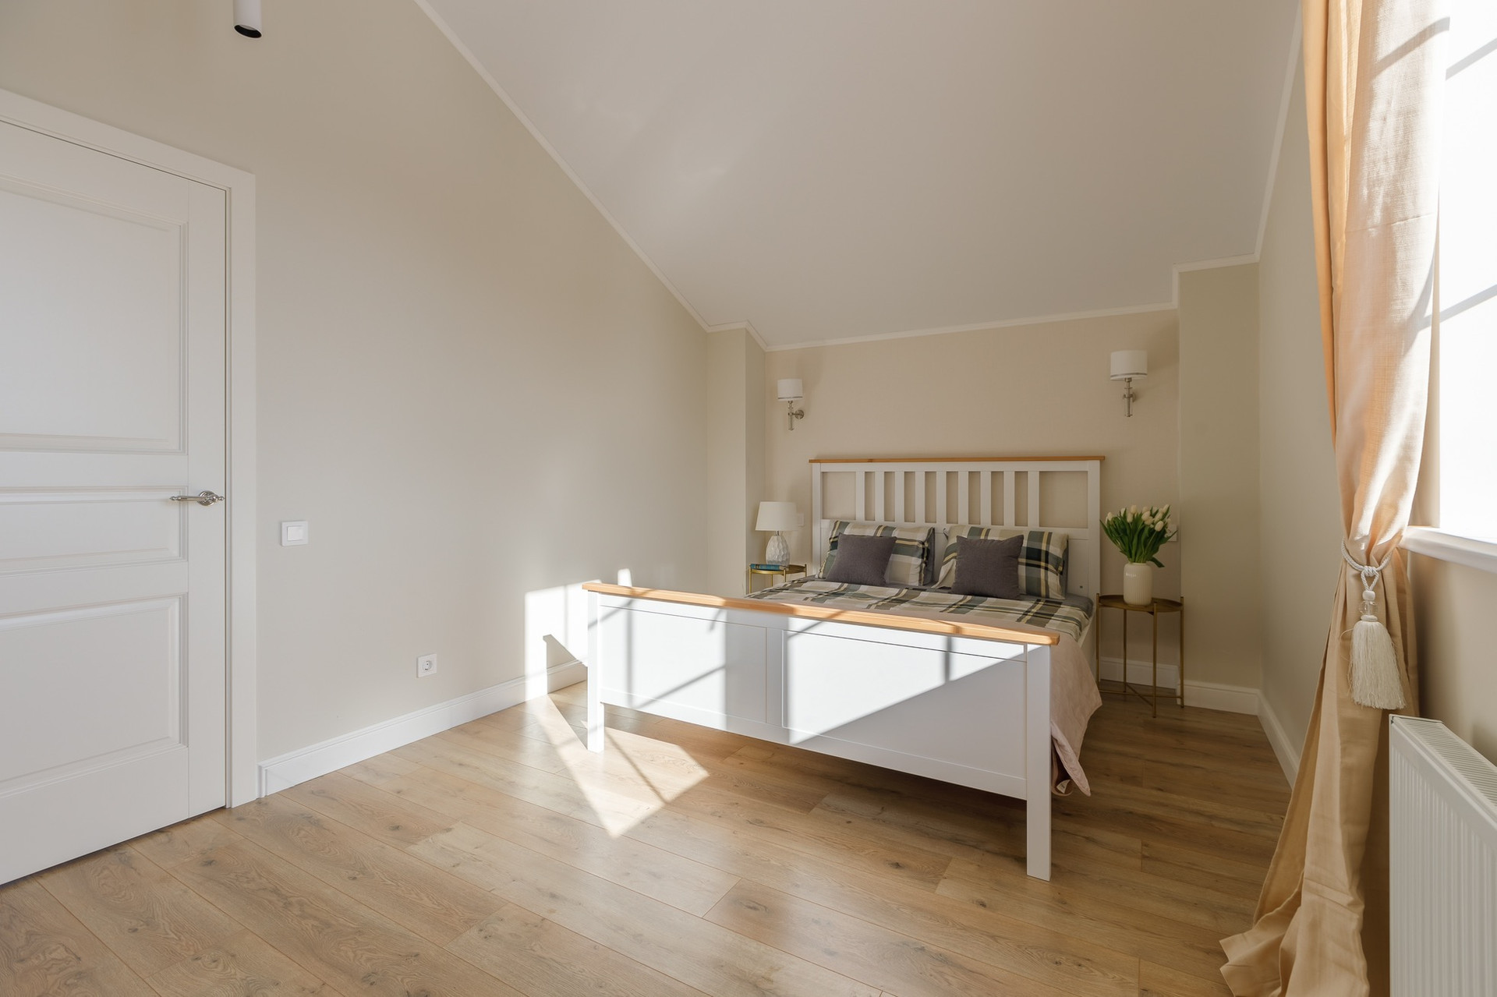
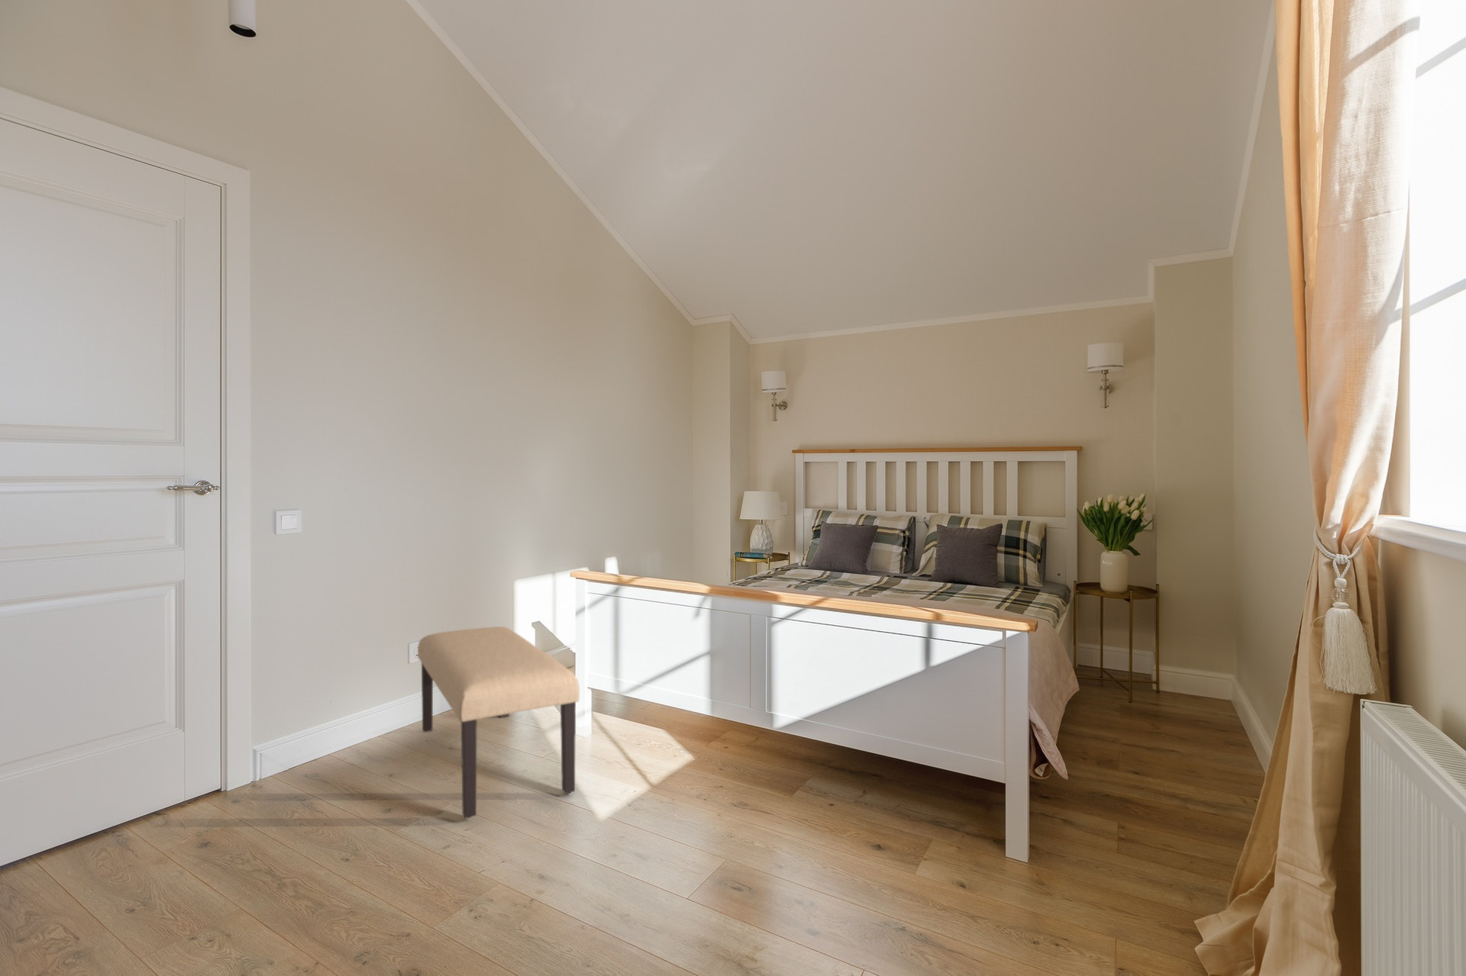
+ bench [416,625,580,819]
